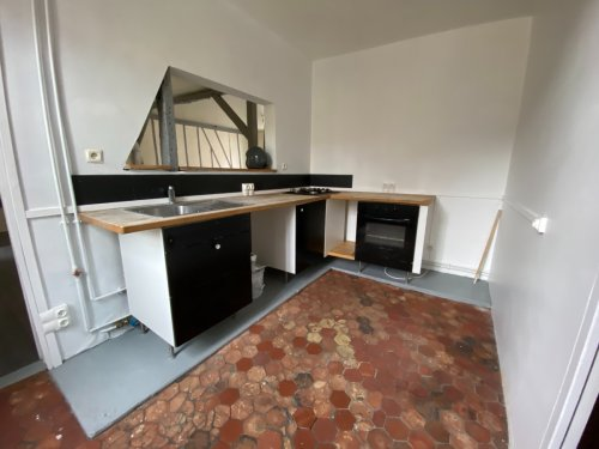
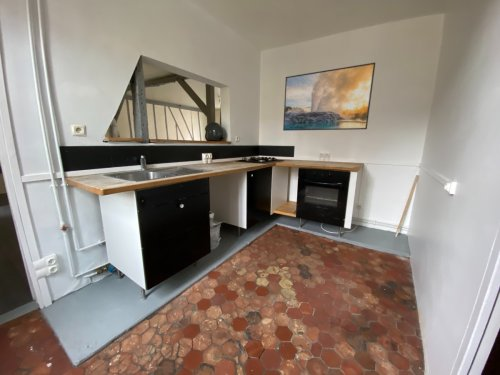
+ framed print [282,62,376,132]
